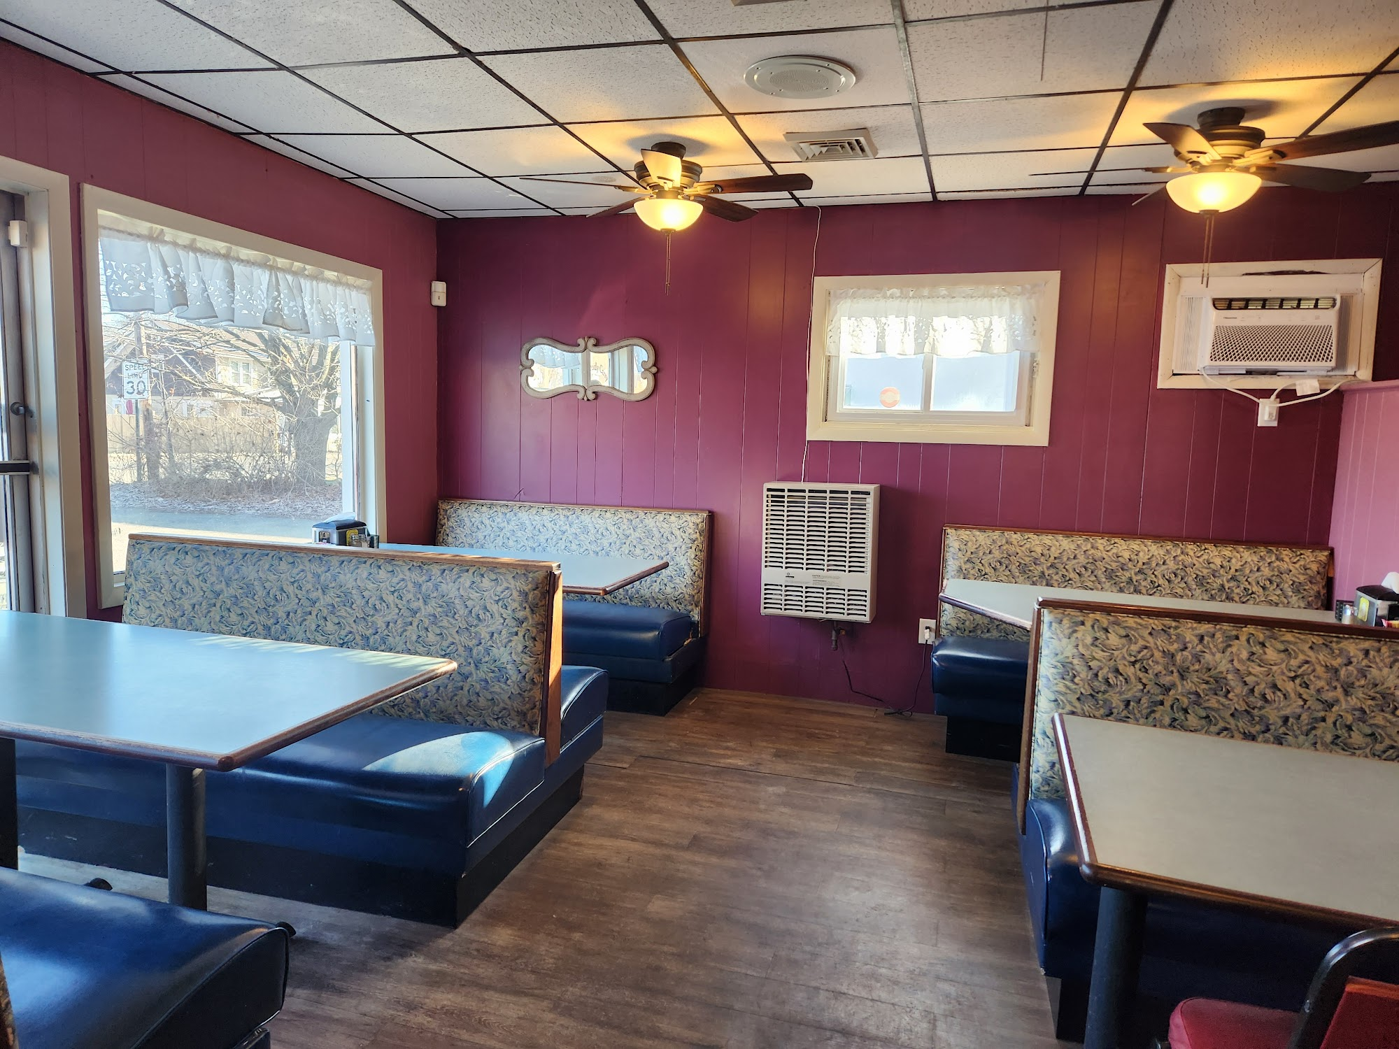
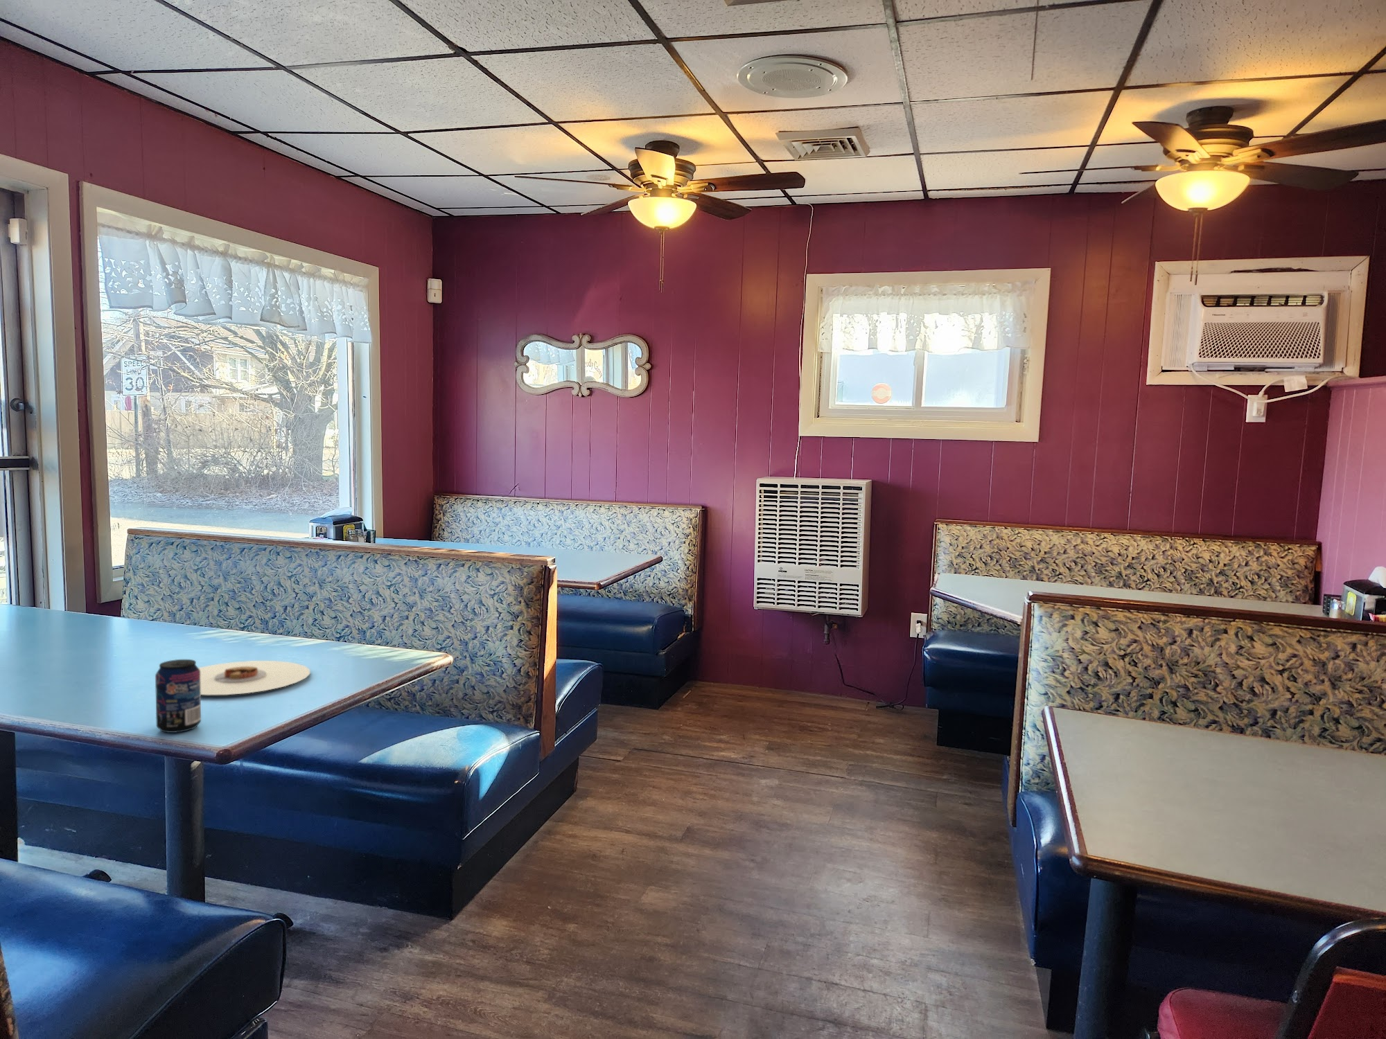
+ beverage can [155,659,202,733]
+ plate [199,660,310,695]
